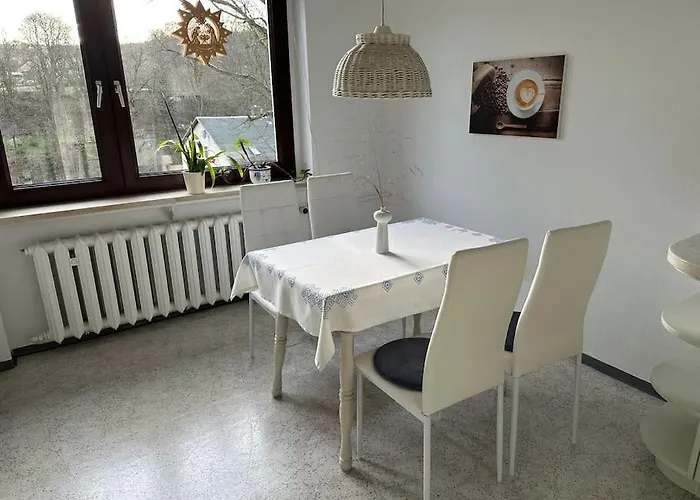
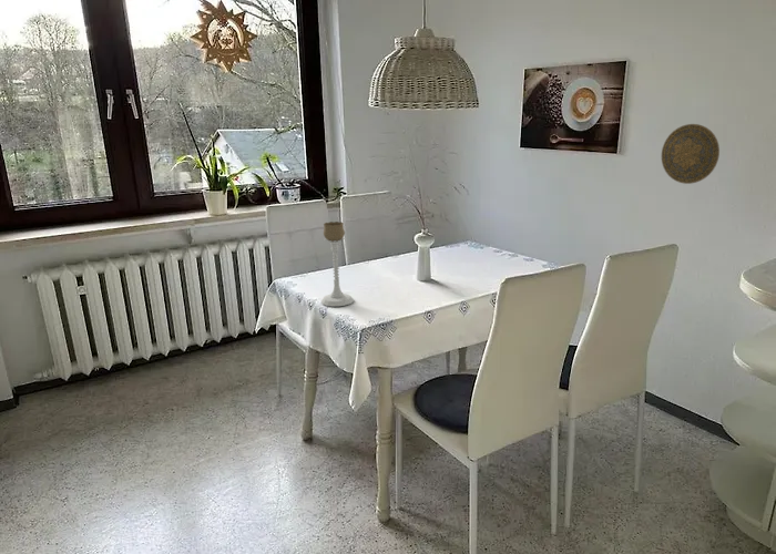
+ candle holder [320,220,355,308]
+ decorative plate [661,123,721,185]
